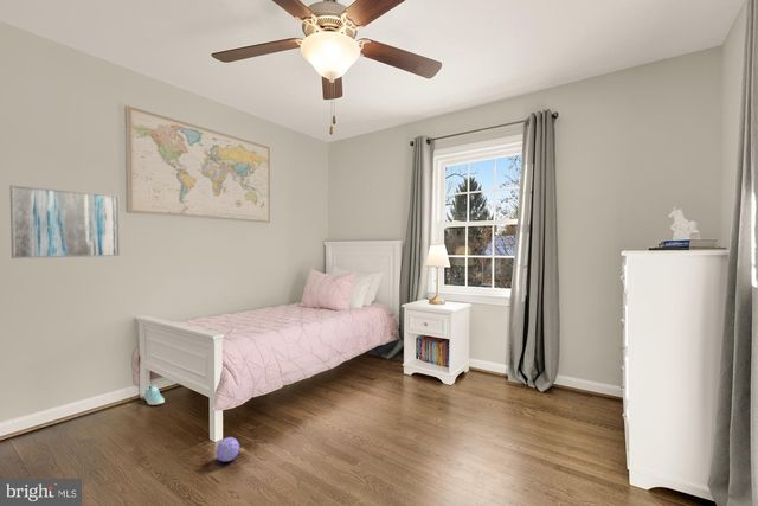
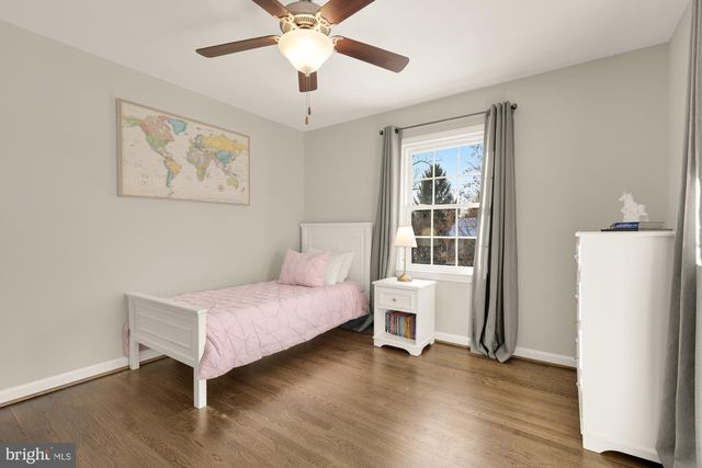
- wall art [9,184,121,260]
- ball [216,436,240,462]
- sneaker [143,384,166,406]
